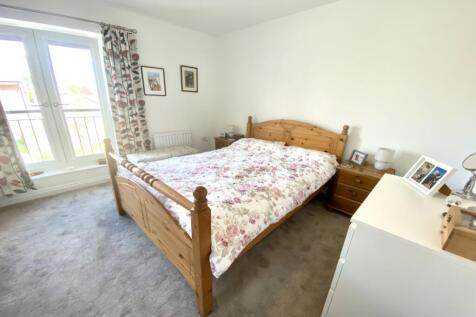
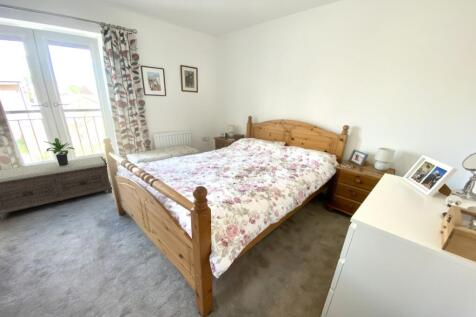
+ potted plant [43,137,75,166]
+ bench [0,155,113,221]
